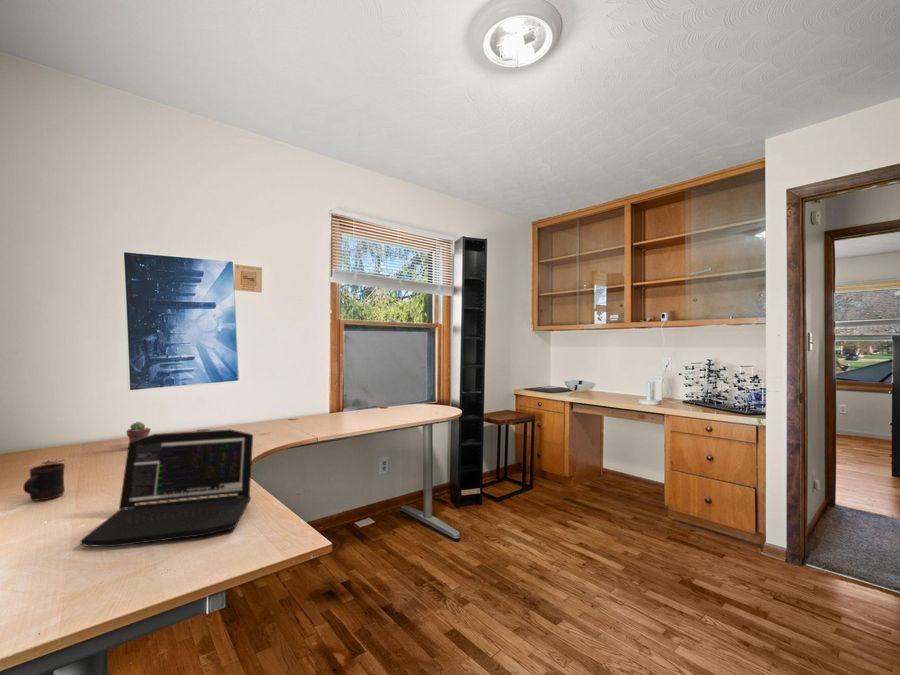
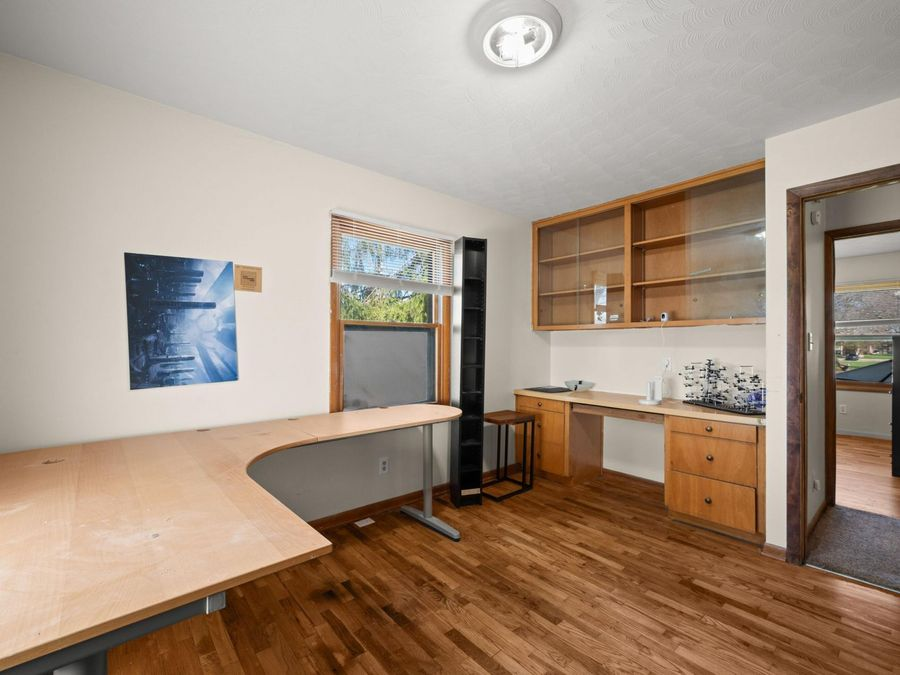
- mug [22,462,66,502]
- laptop [80,428,254,548]
- potted succulent [125,421,151,442]
